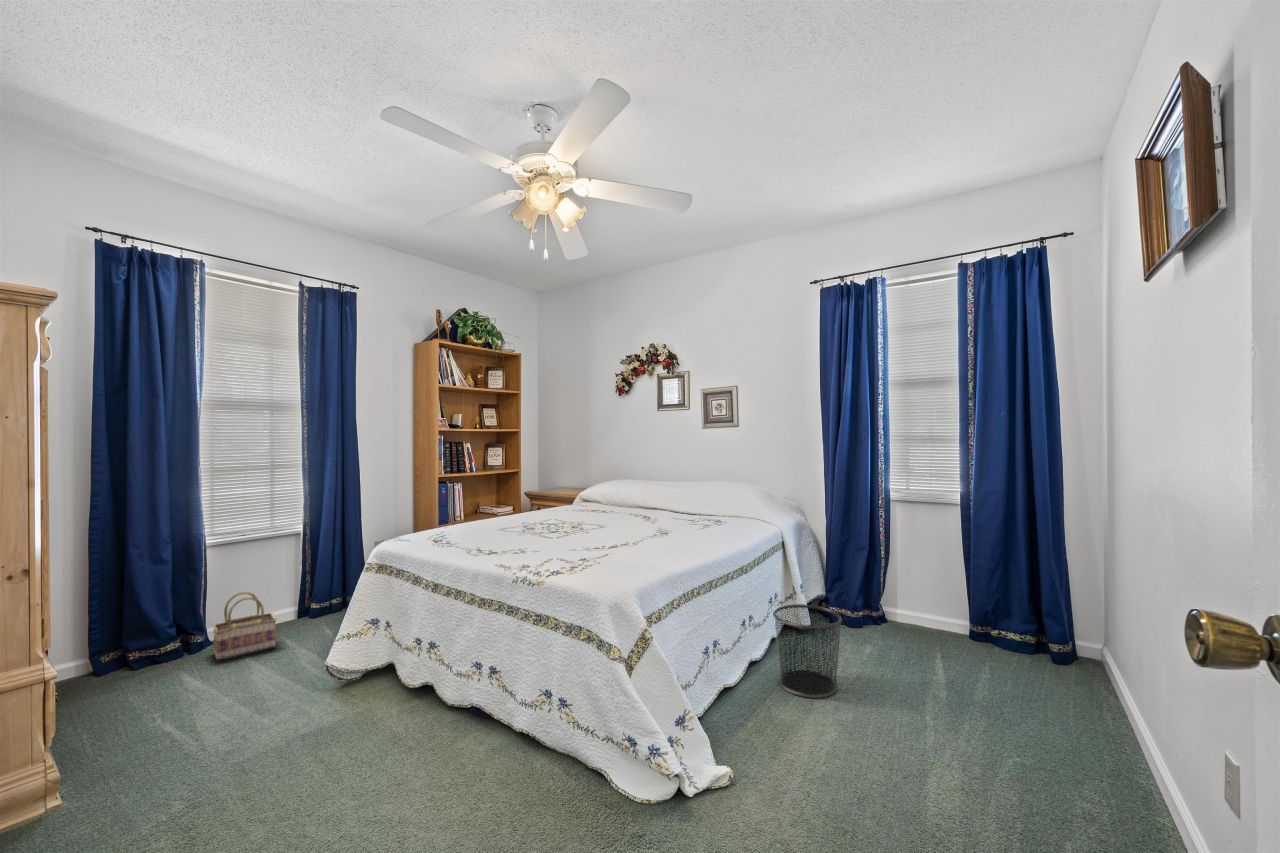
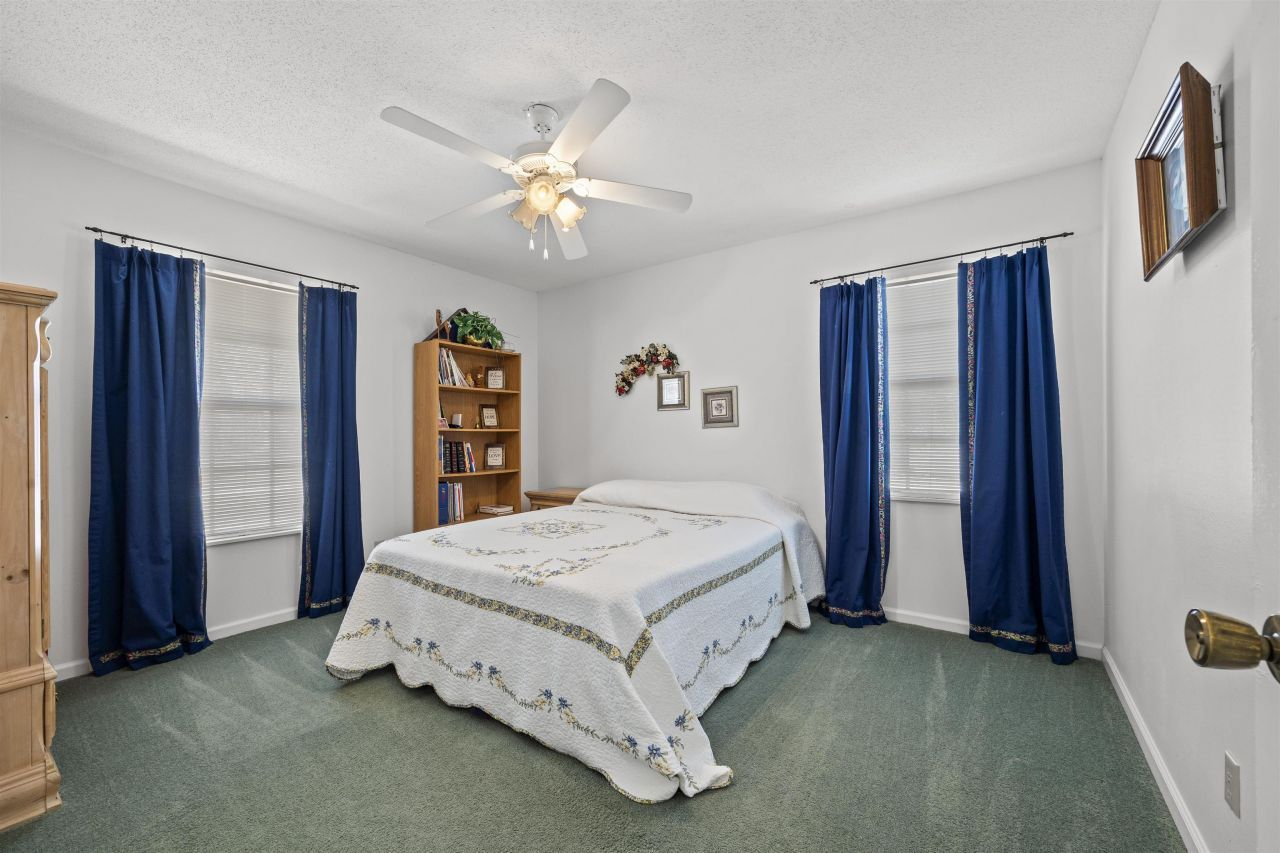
- basket [211,591,278,662]
- waste bin [772,603,843,699]
